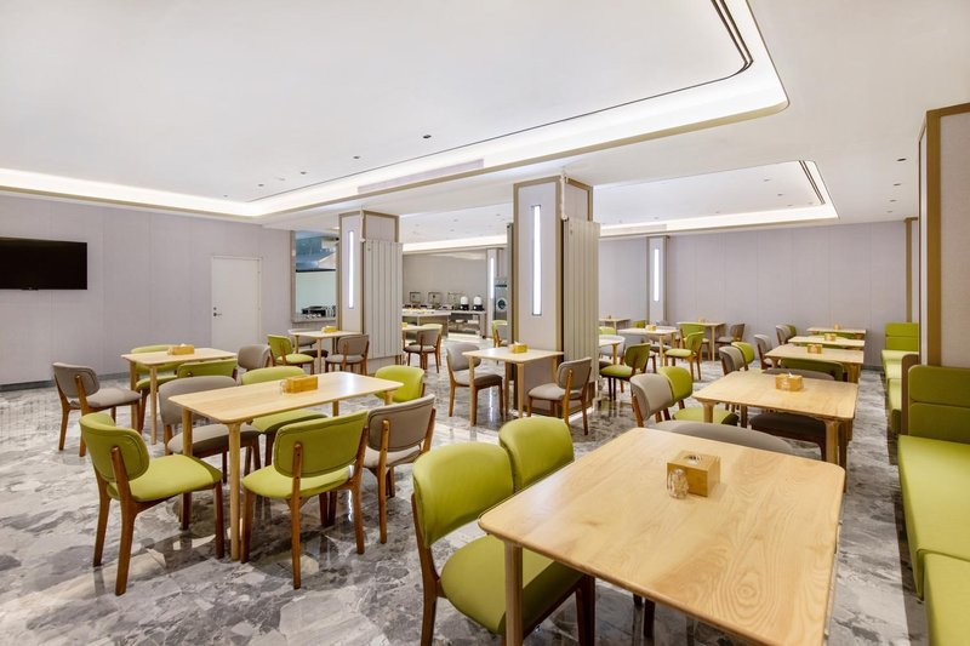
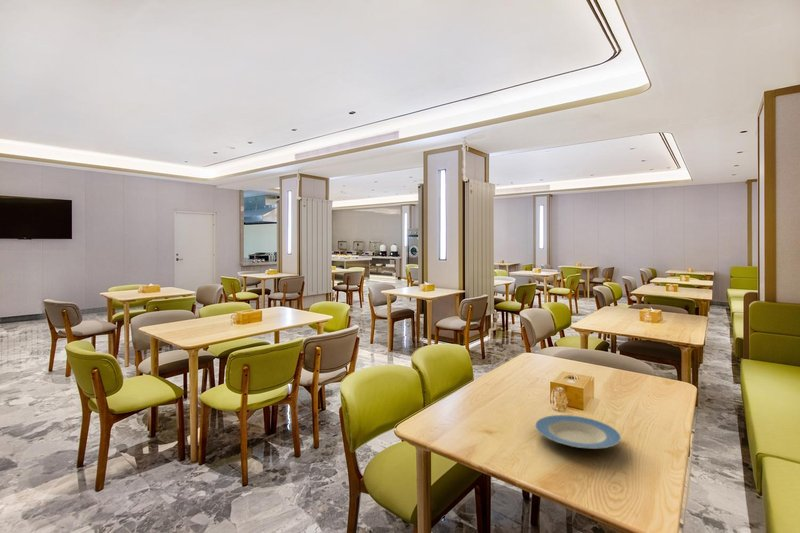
+ plate [534,414,622,450]
